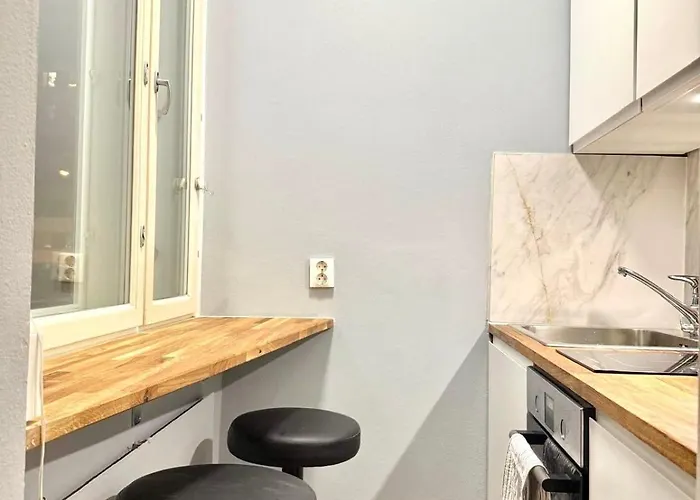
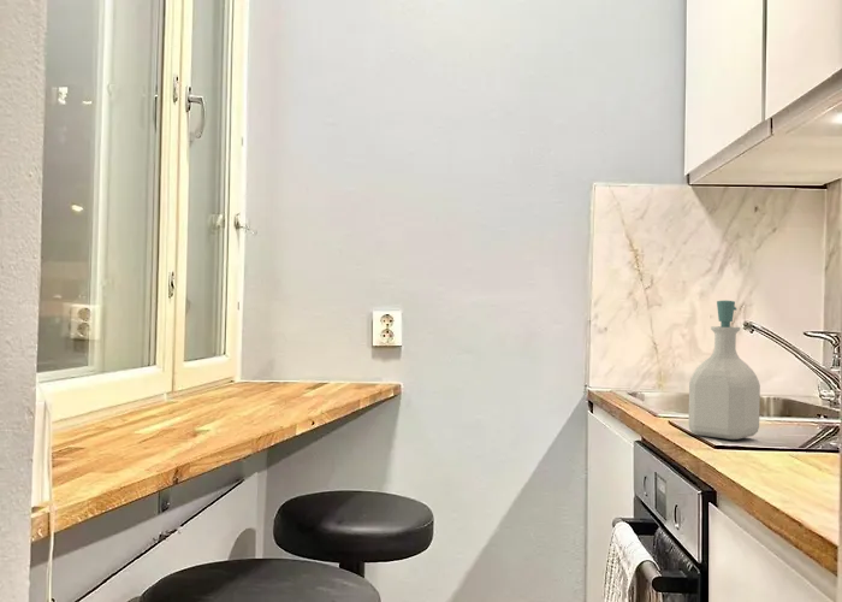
+ soap bottle [687,300,761,441]
